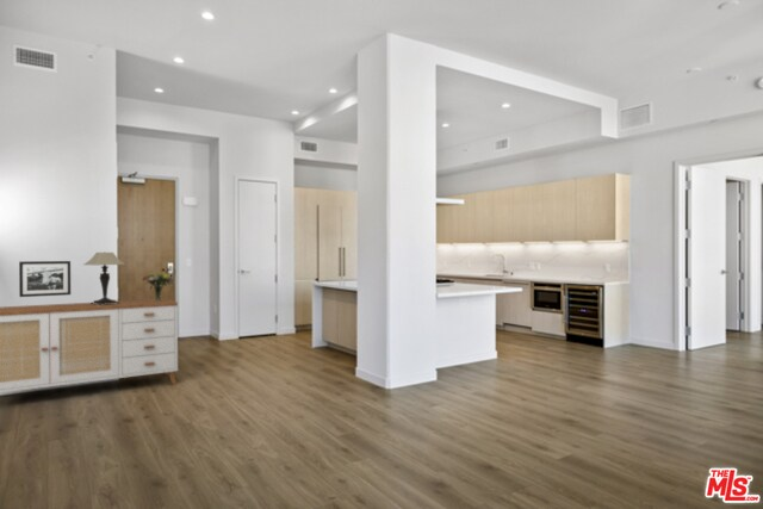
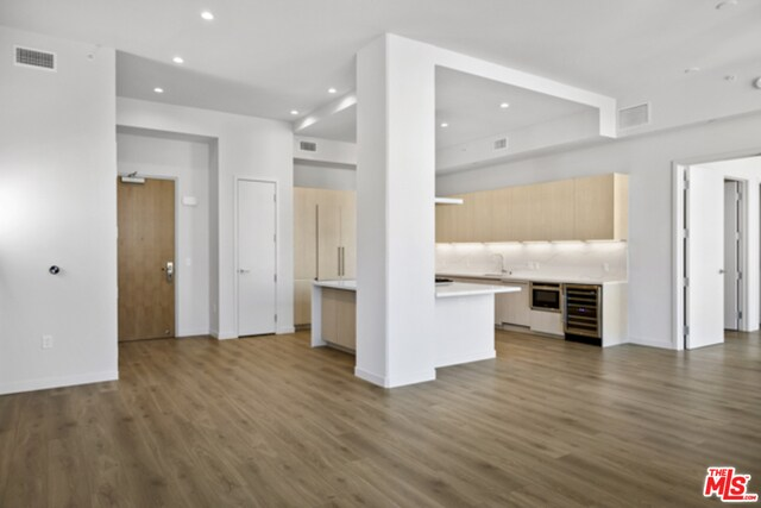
- bouquet [142,271,174,302]
- table lamp [83,250,128,305]
- picture frame [18,260,72,298]
- sideboard [0,298,179,393]
